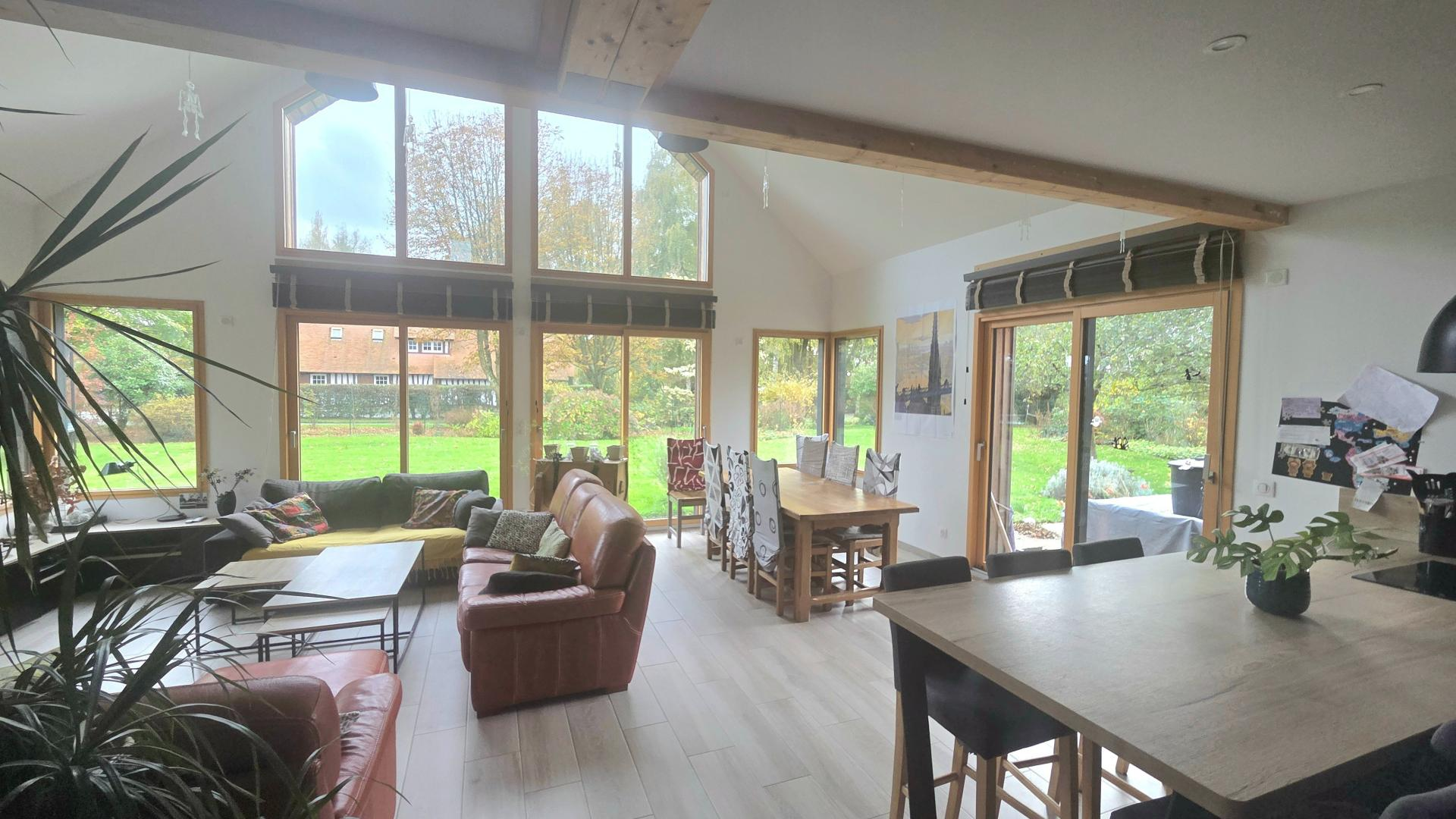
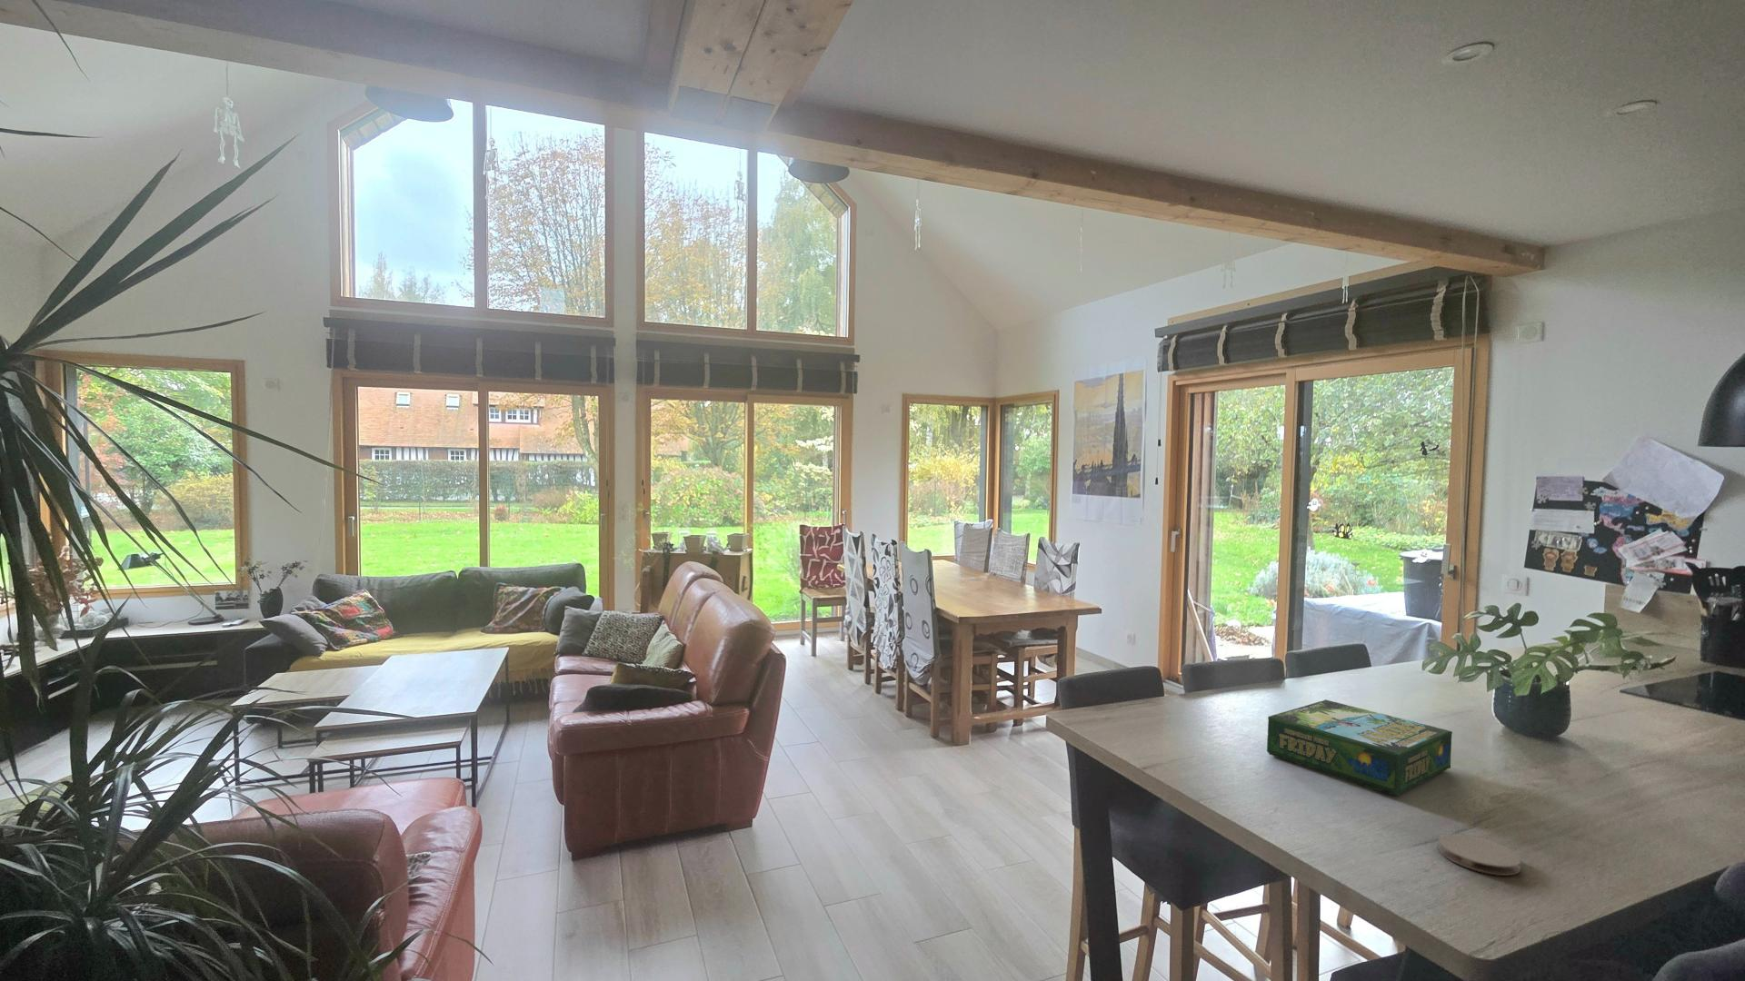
+ coaster [1437,832,1522,877]
+ board game [1266,698,1454,797]
